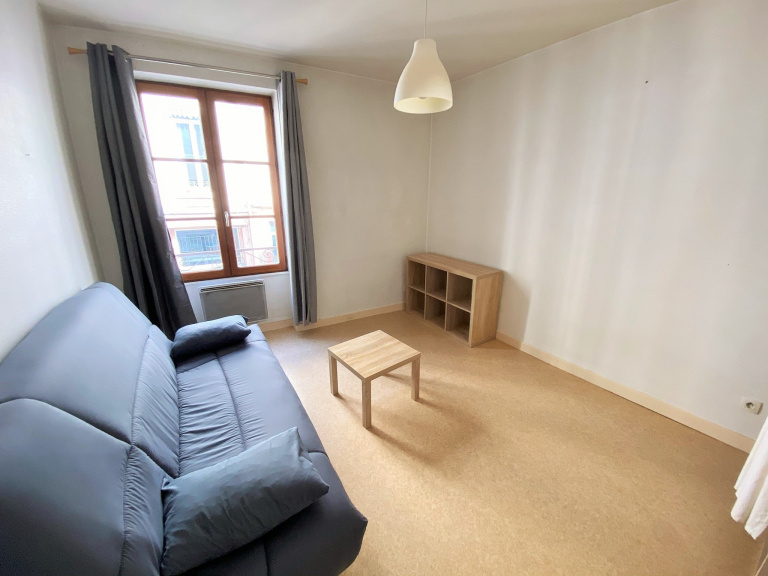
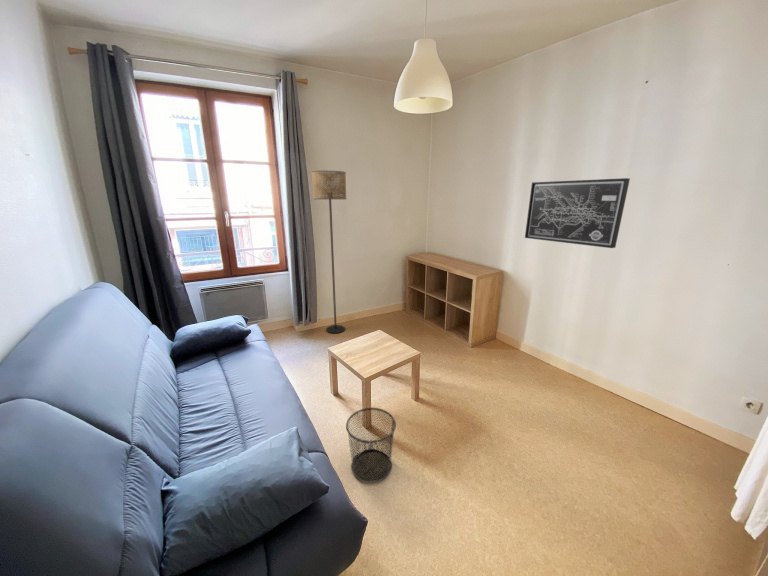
+ floor lamp [311,170,347,334]
+ wall art [524,177,631,249]
+ waste bin [345,407,397,484]
